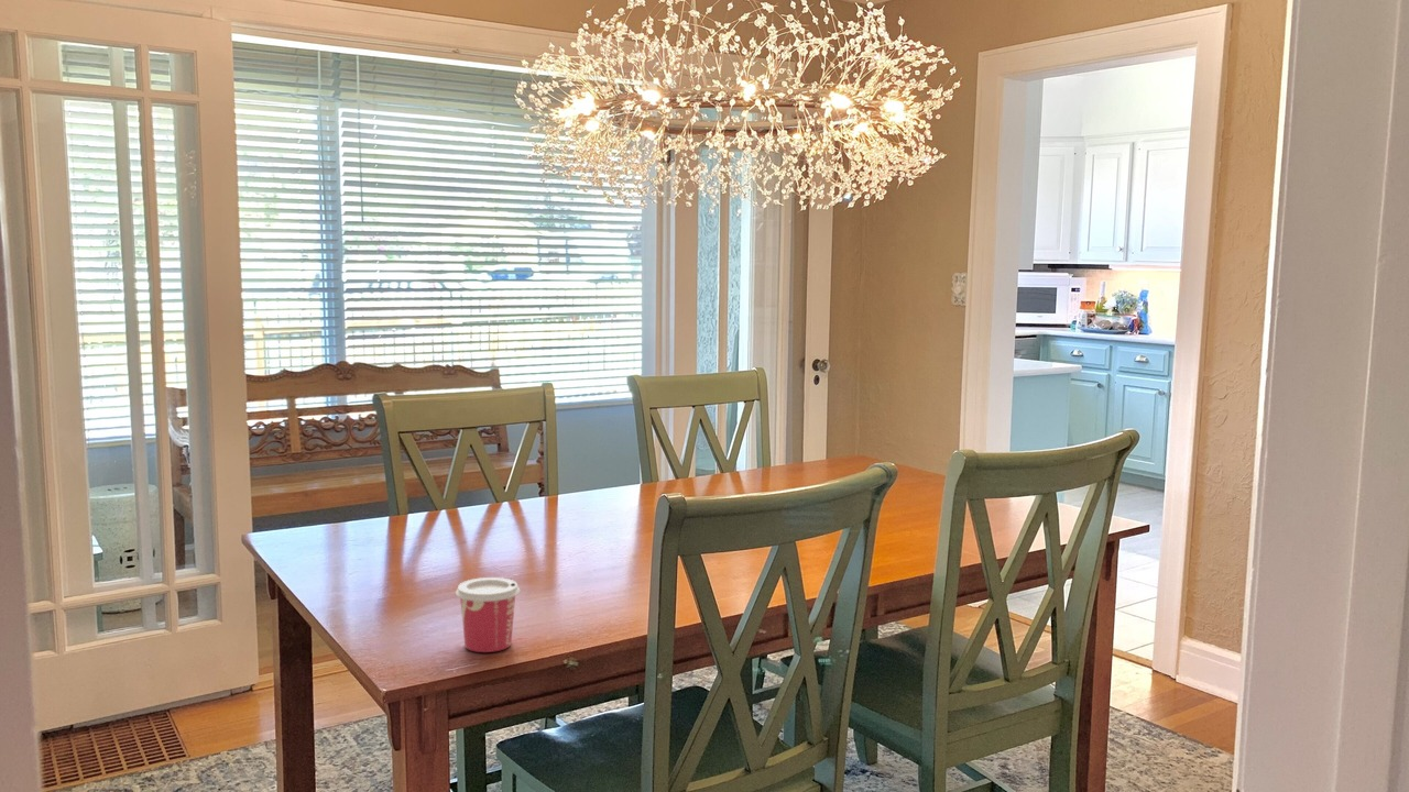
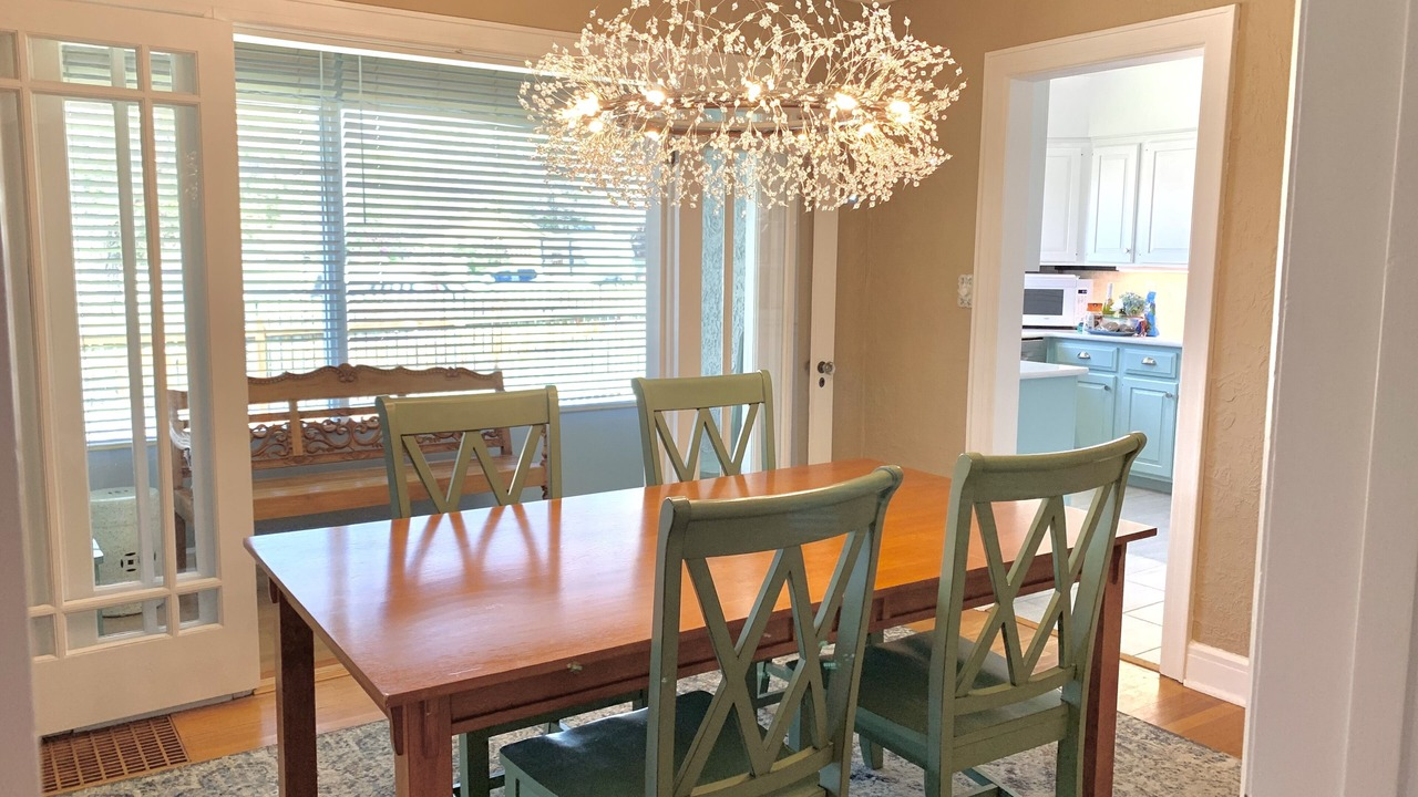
- cup [455,576,521,653]
